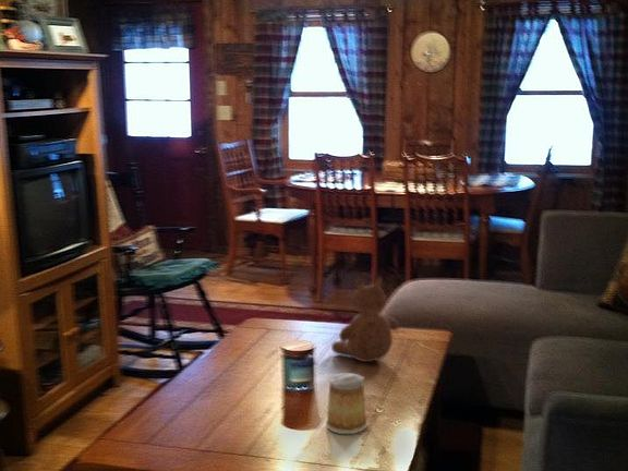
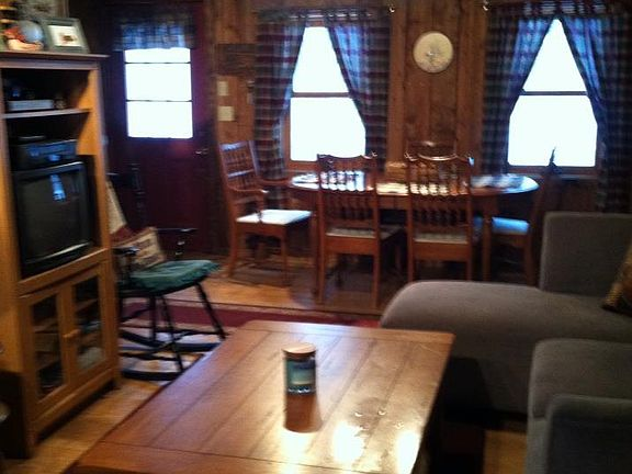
- mug [325,372,369,435]
- teddy bear [330,275,400,363]
